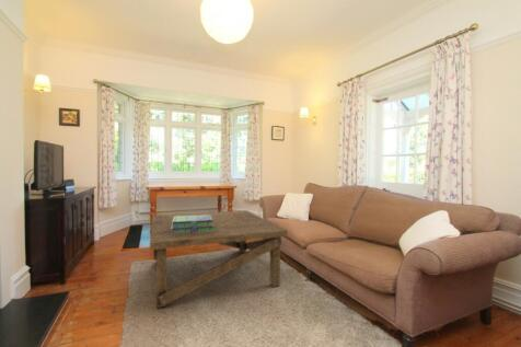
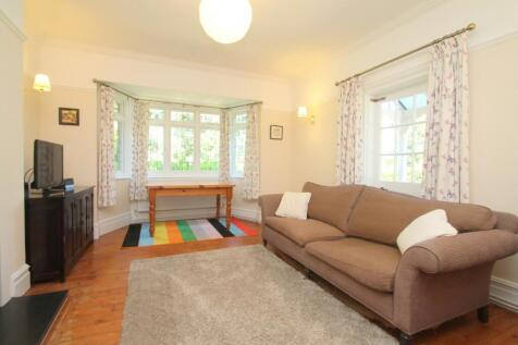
- stack of books [171,215,215,234]
- coffee table [149,209,289,309]
